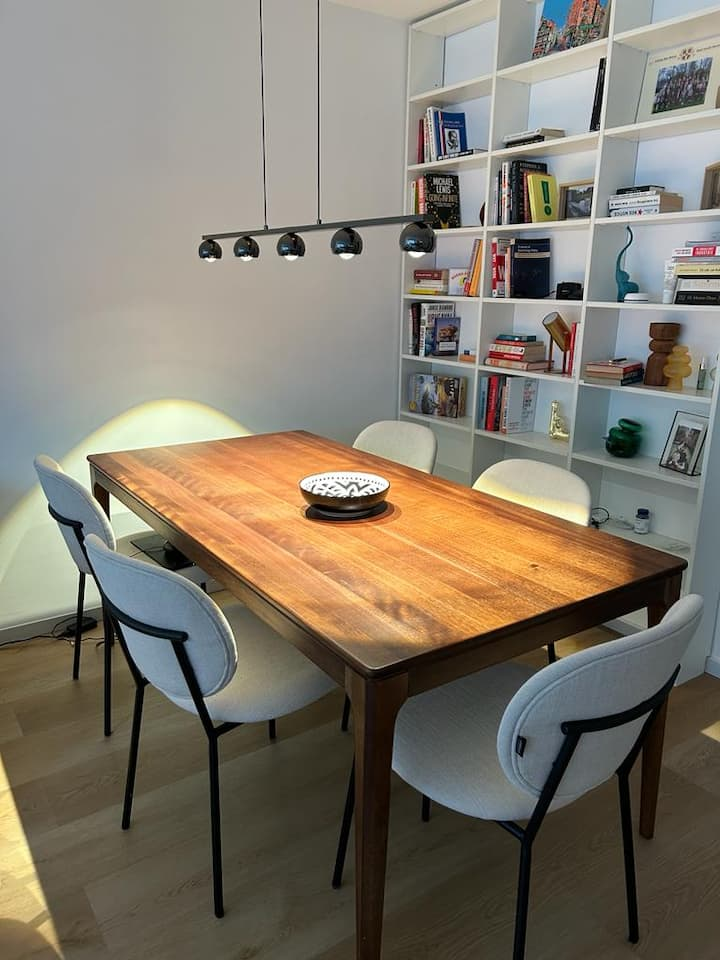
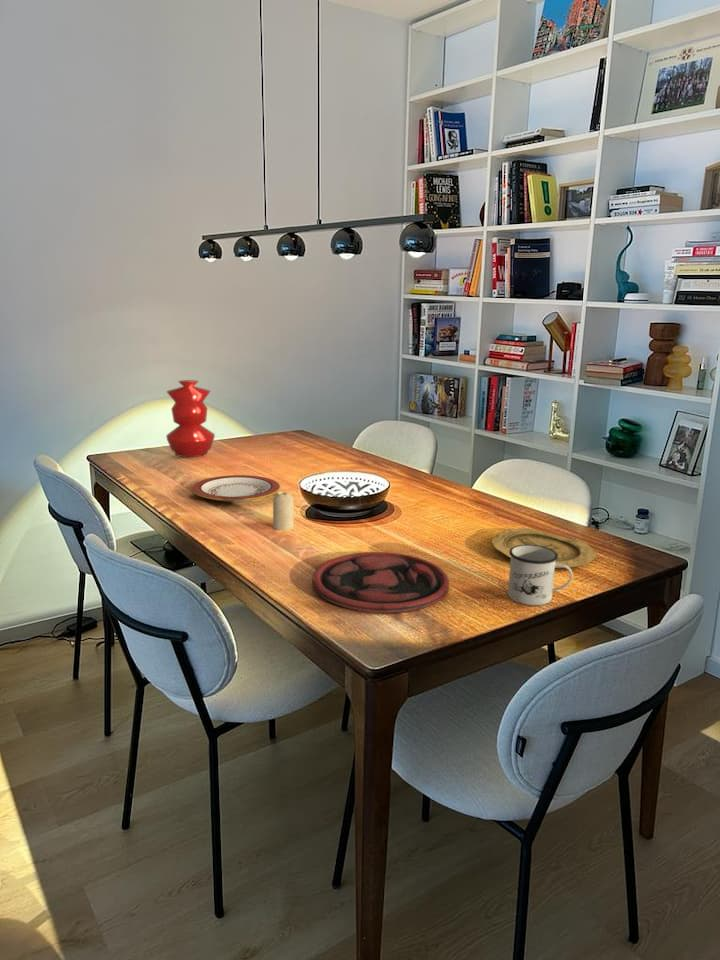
+ plate [191,474,281,503]
+ plate [311,551,450,614]
+ vase [165,379,216,458]
+ mug [507,545,573,606]
+ plate [491,527,597,569]
+ candle [272,490,295,531]
